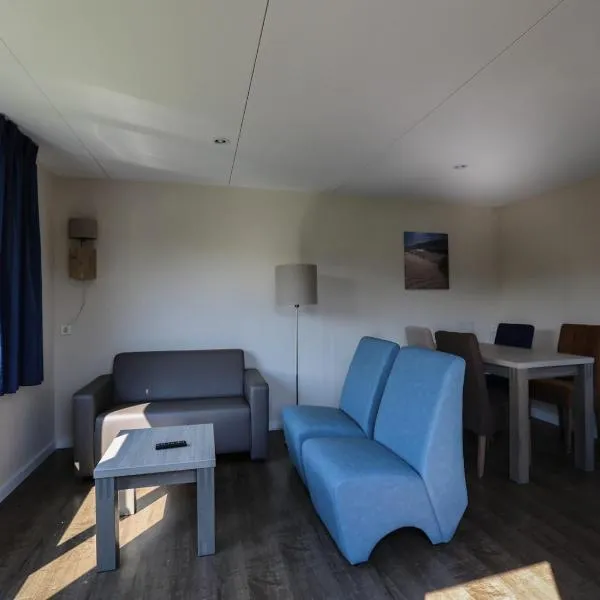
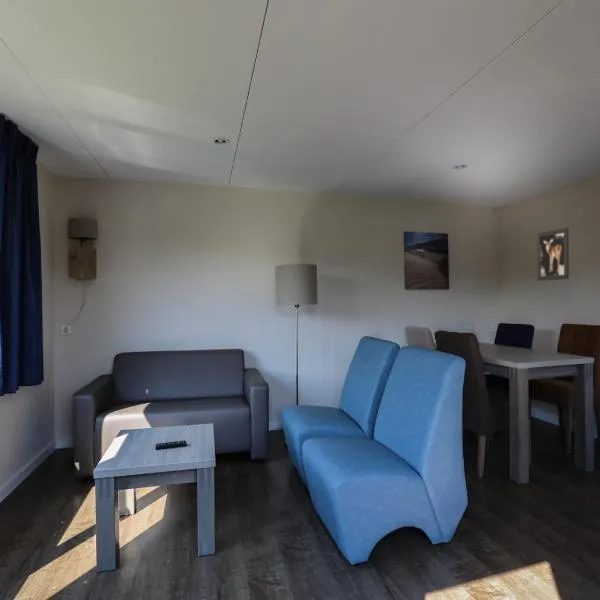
+ wall art [536,227,570,282]
